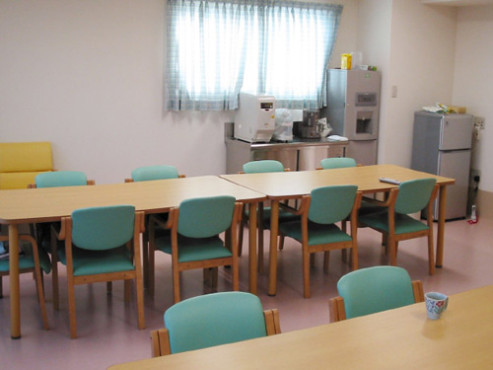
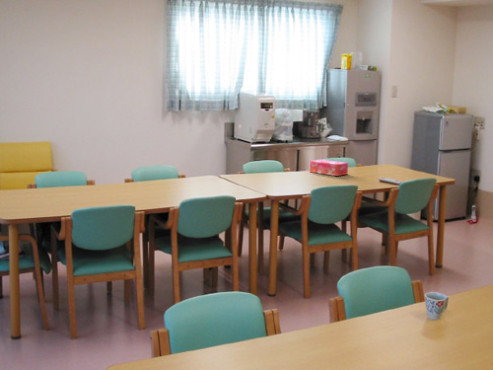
+ tissue box [309,159,349,177]
